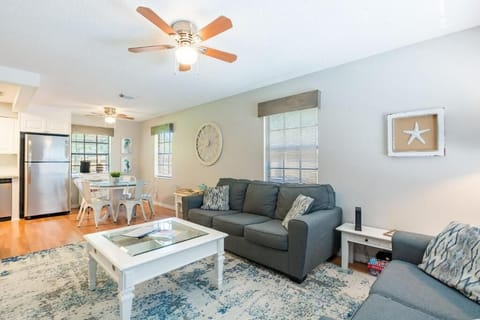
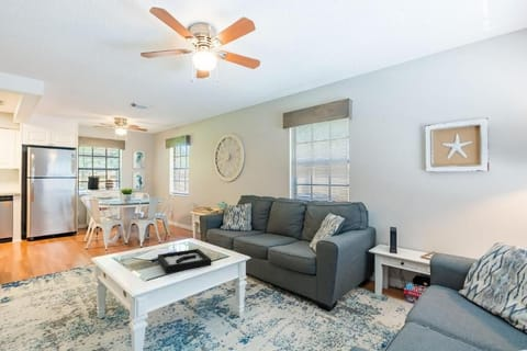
+ decorative tray [157,248,212,274]
